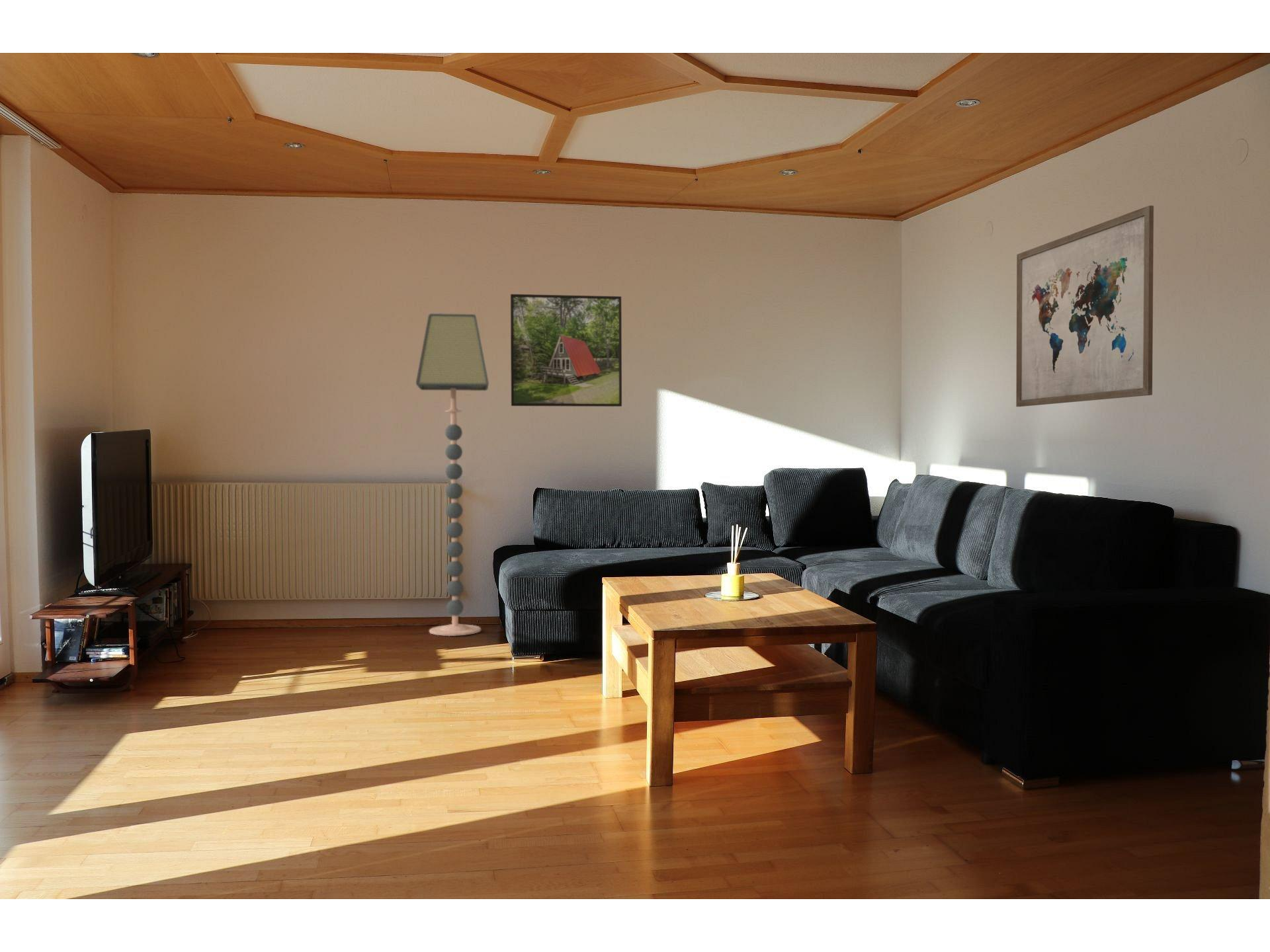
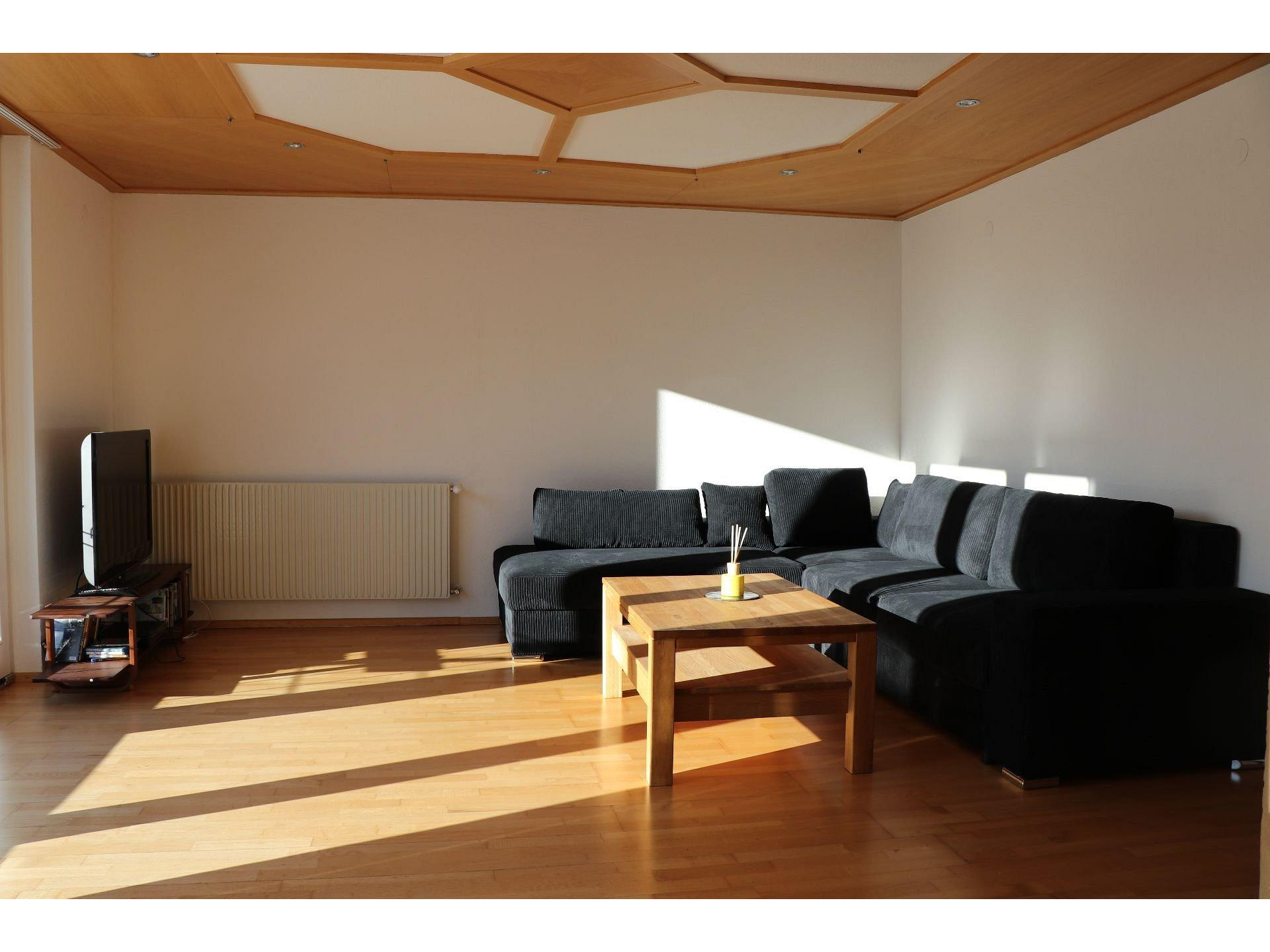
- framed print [510,294,622,407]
- floor lamp [415,313,489,637]
- wall art [1015,205,1154,407]
